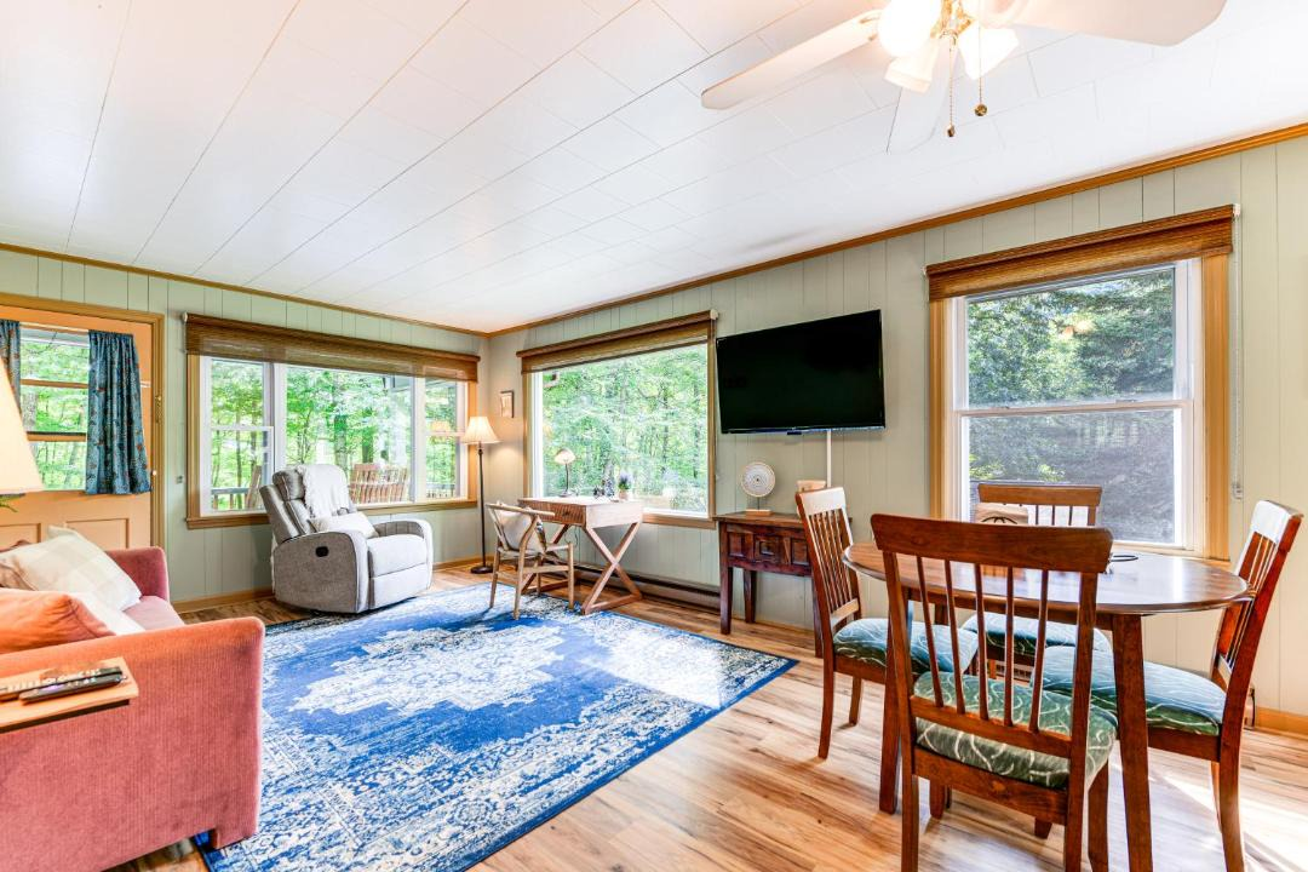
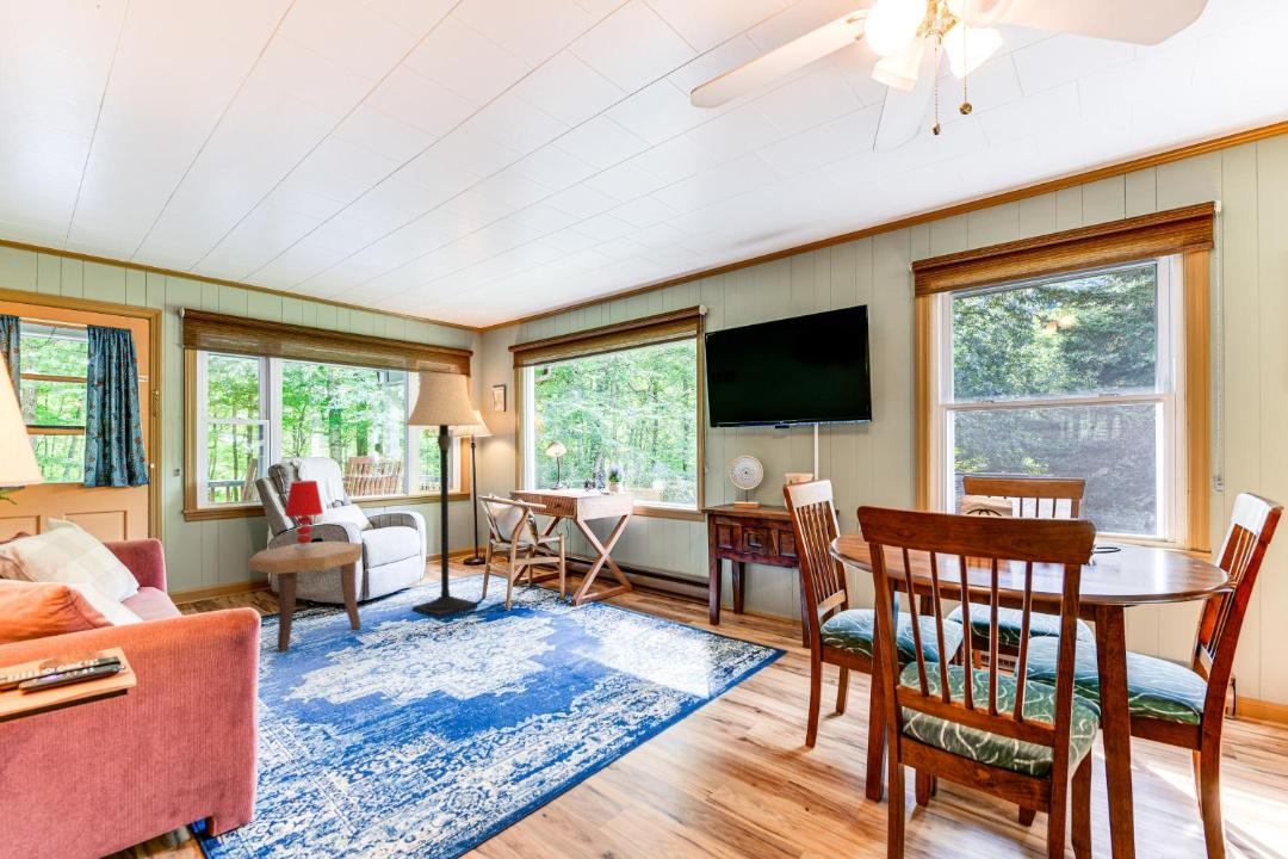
+ table lamp [284,480,324,549]
+ lamp [403,372,483,619]
+ side table [248,540,364,654]
